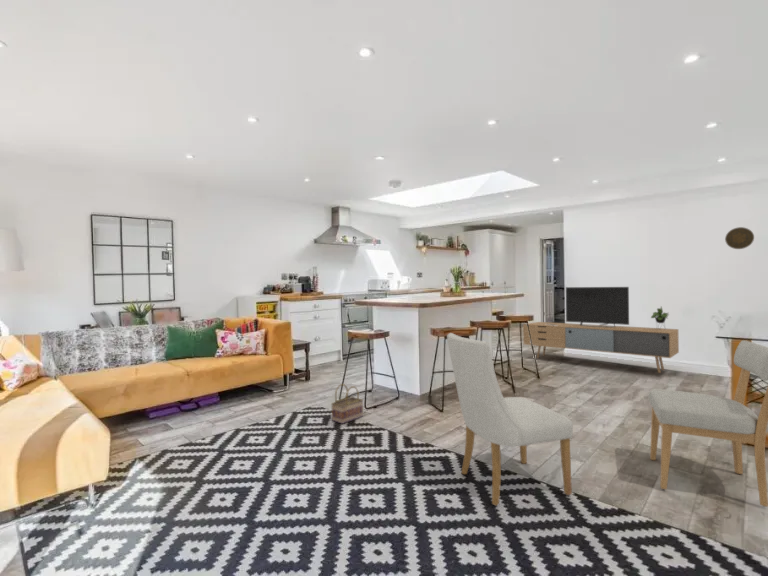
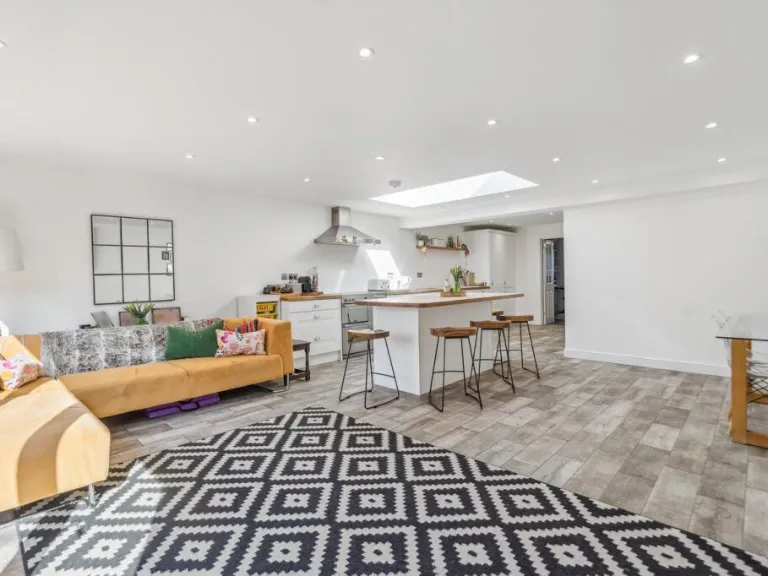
- chair [647,339,768,508]
- media console [522,286,680,374]
- basket [330,383,364,425]
- chair [446,332,574,507]
- decorative plate [724,226,755,250]
